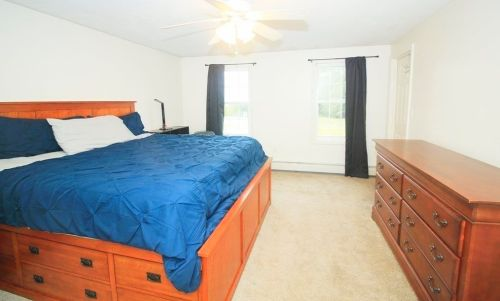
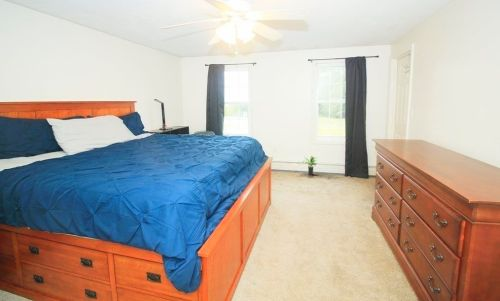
+ potted plant [301,155,319,176]
